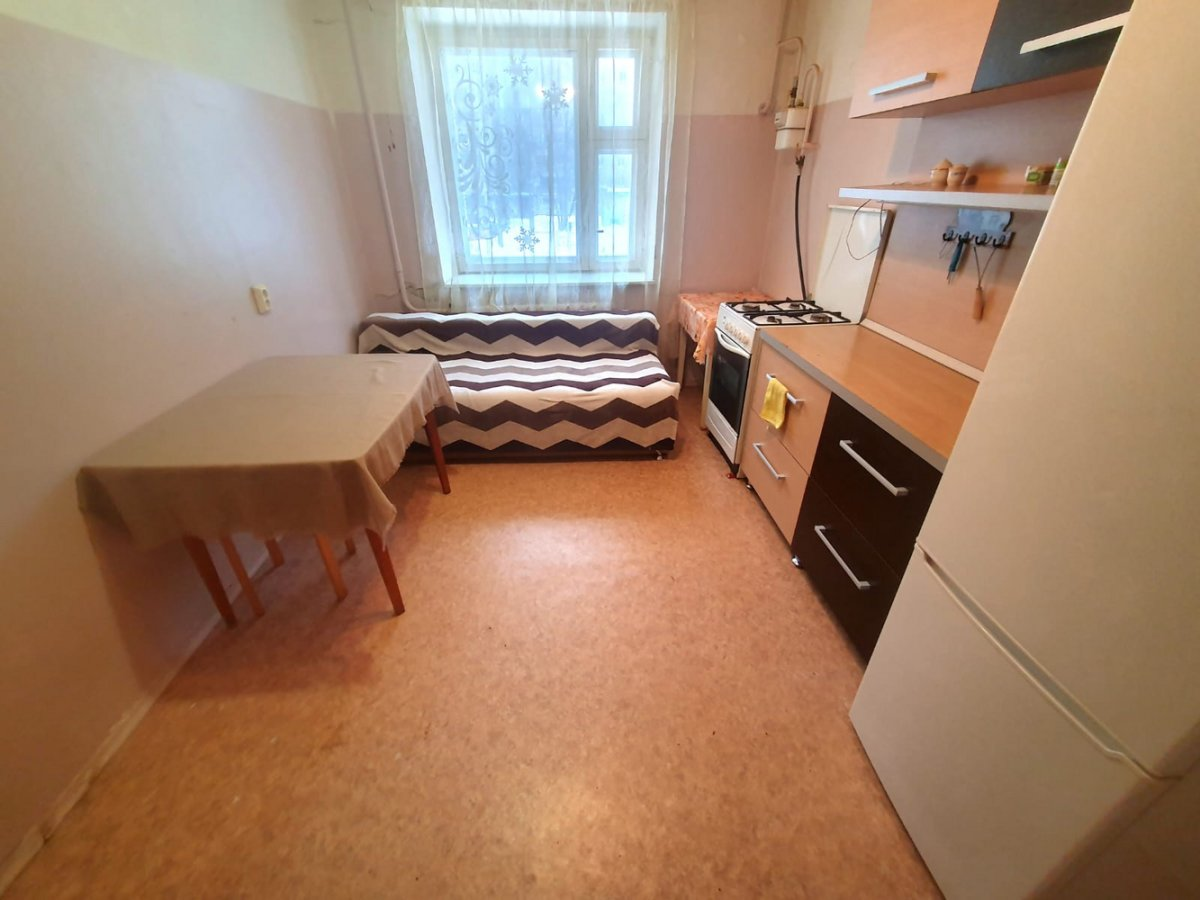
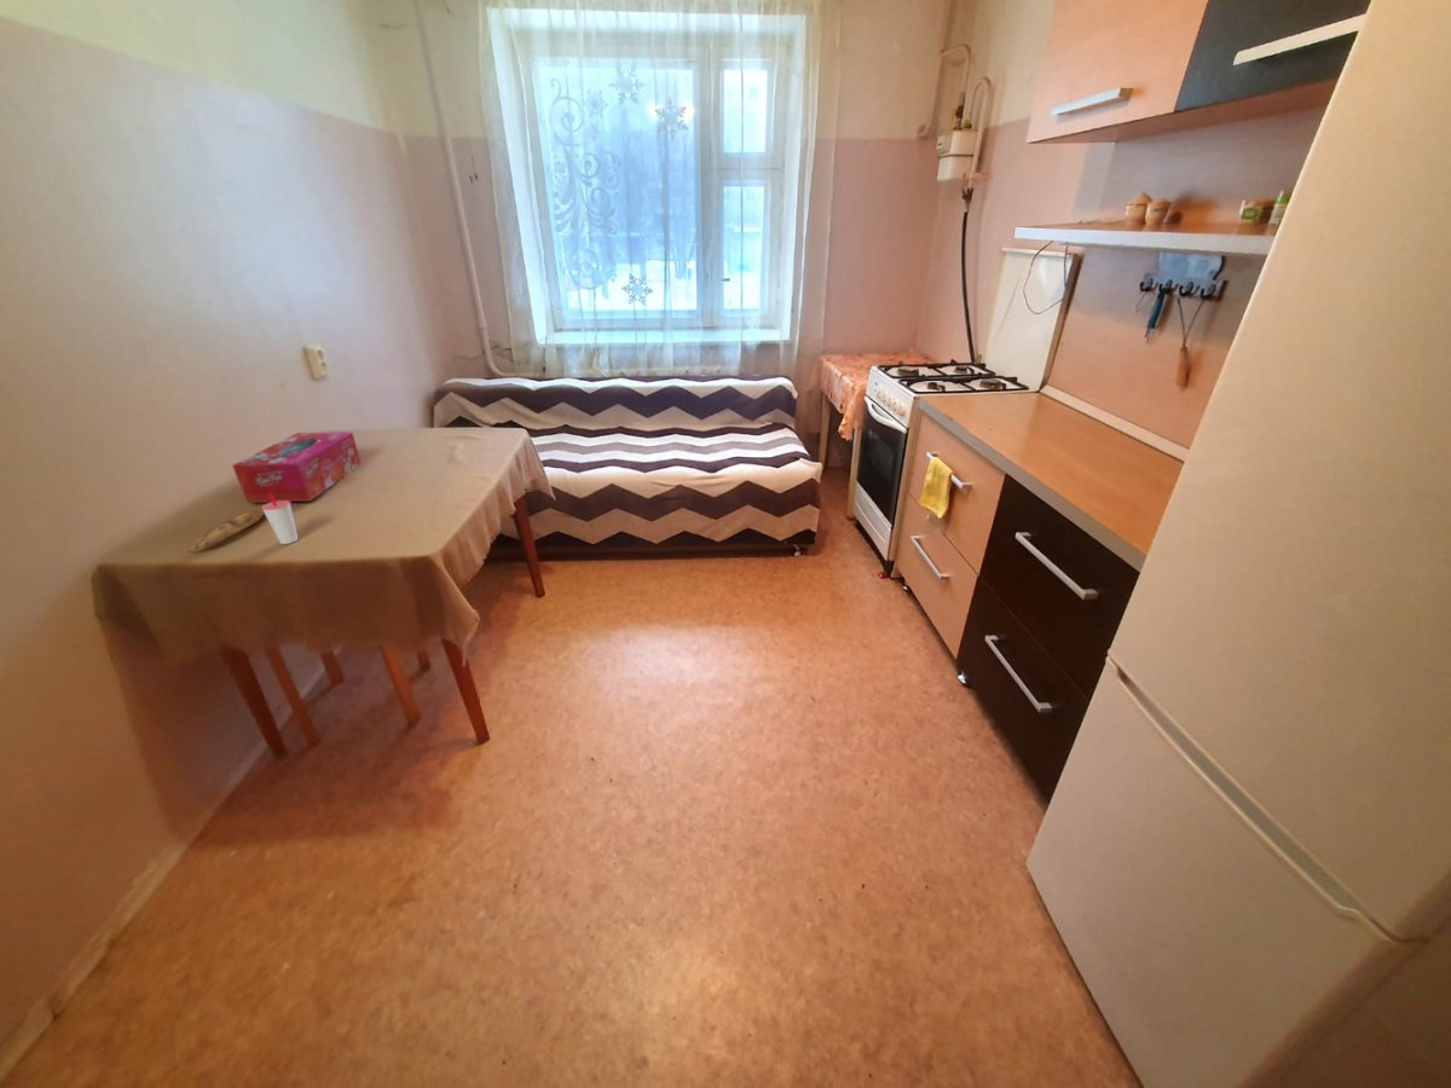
+ banana [186,510,262,554]
+ cup [260,492,299,545]
+ tissue box [231,430,363,504]
